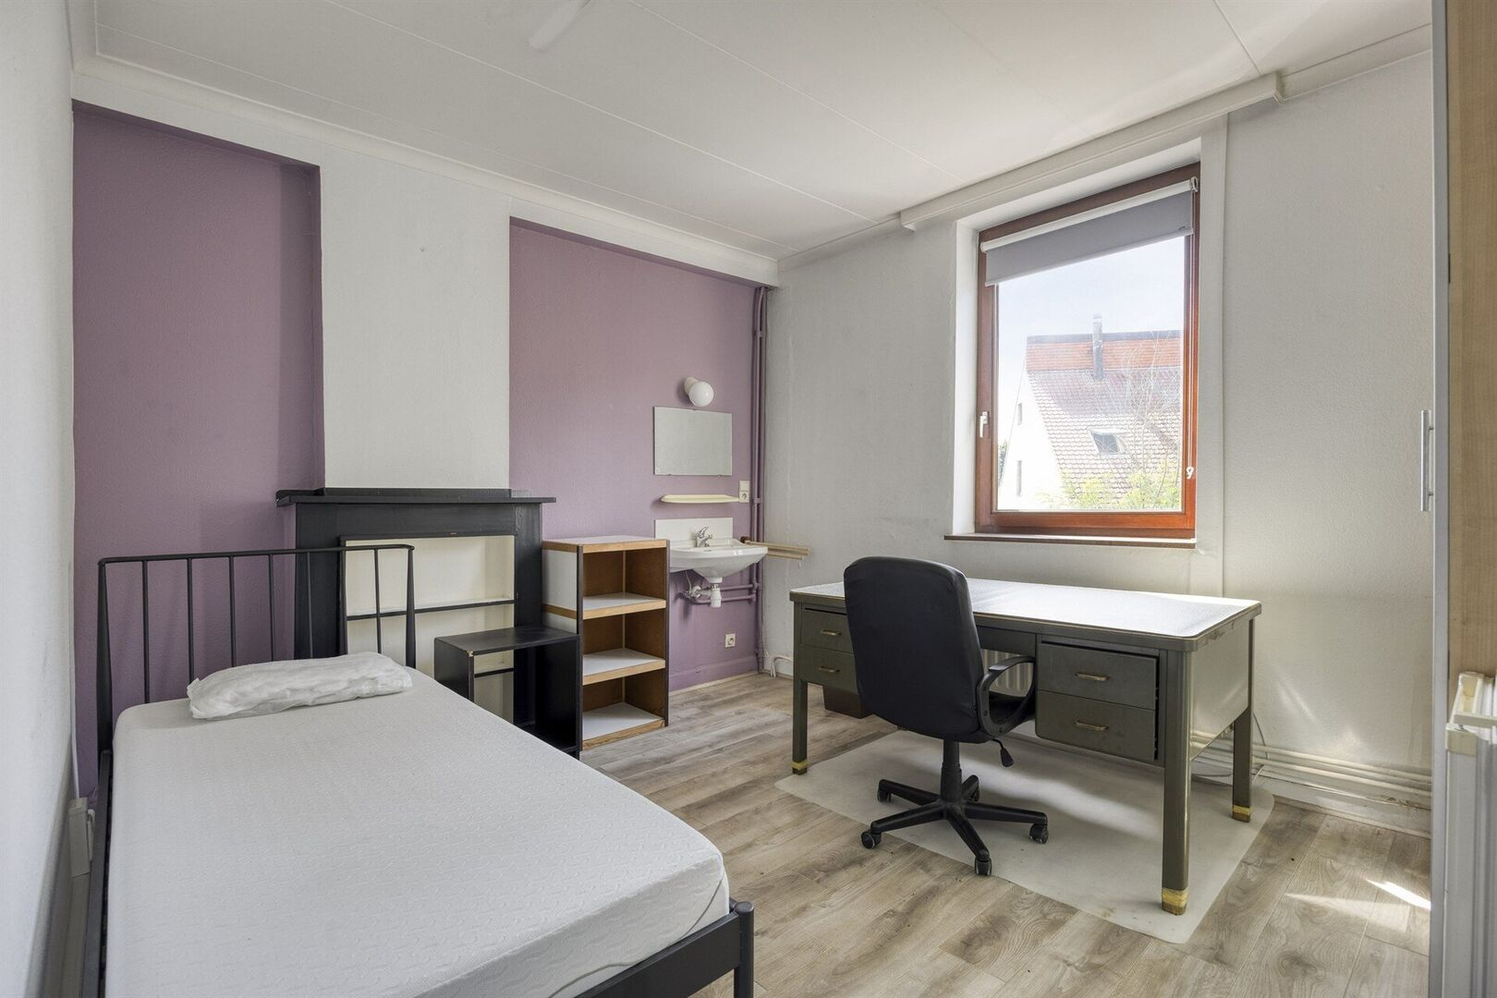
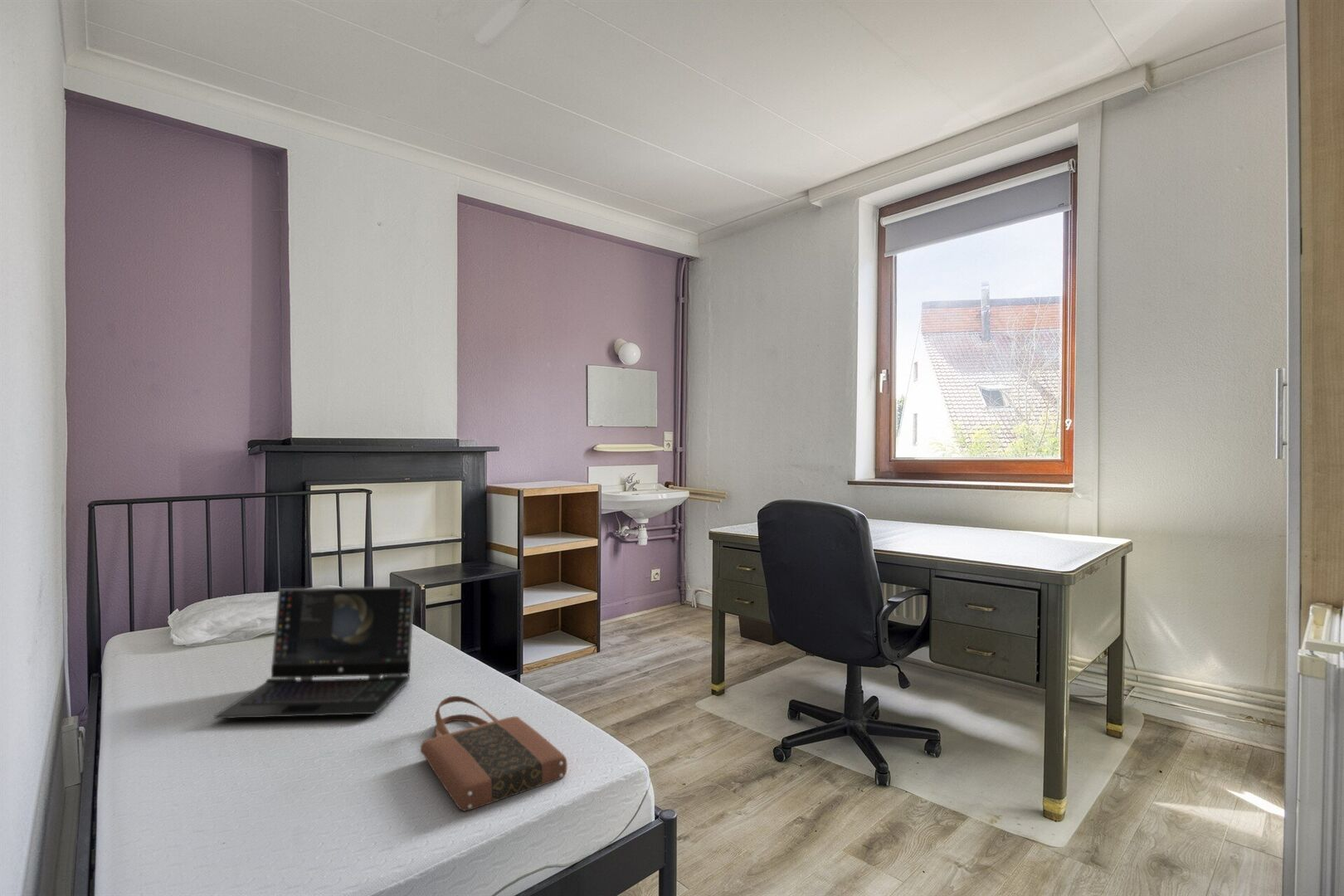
+ laptop [213,586,416,719]
+ tote bag [420,695,568,812]
